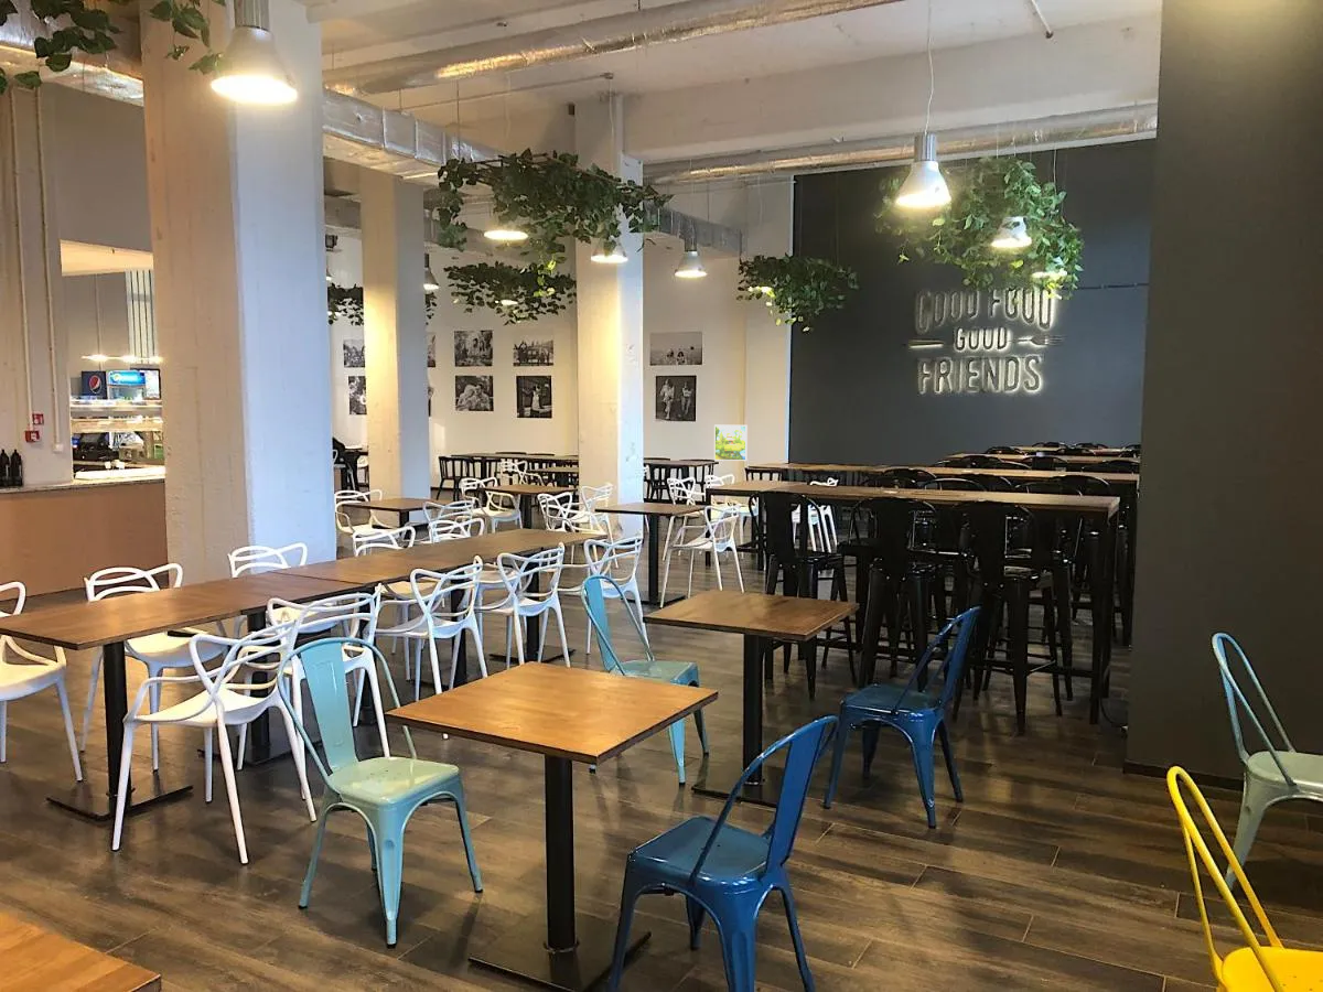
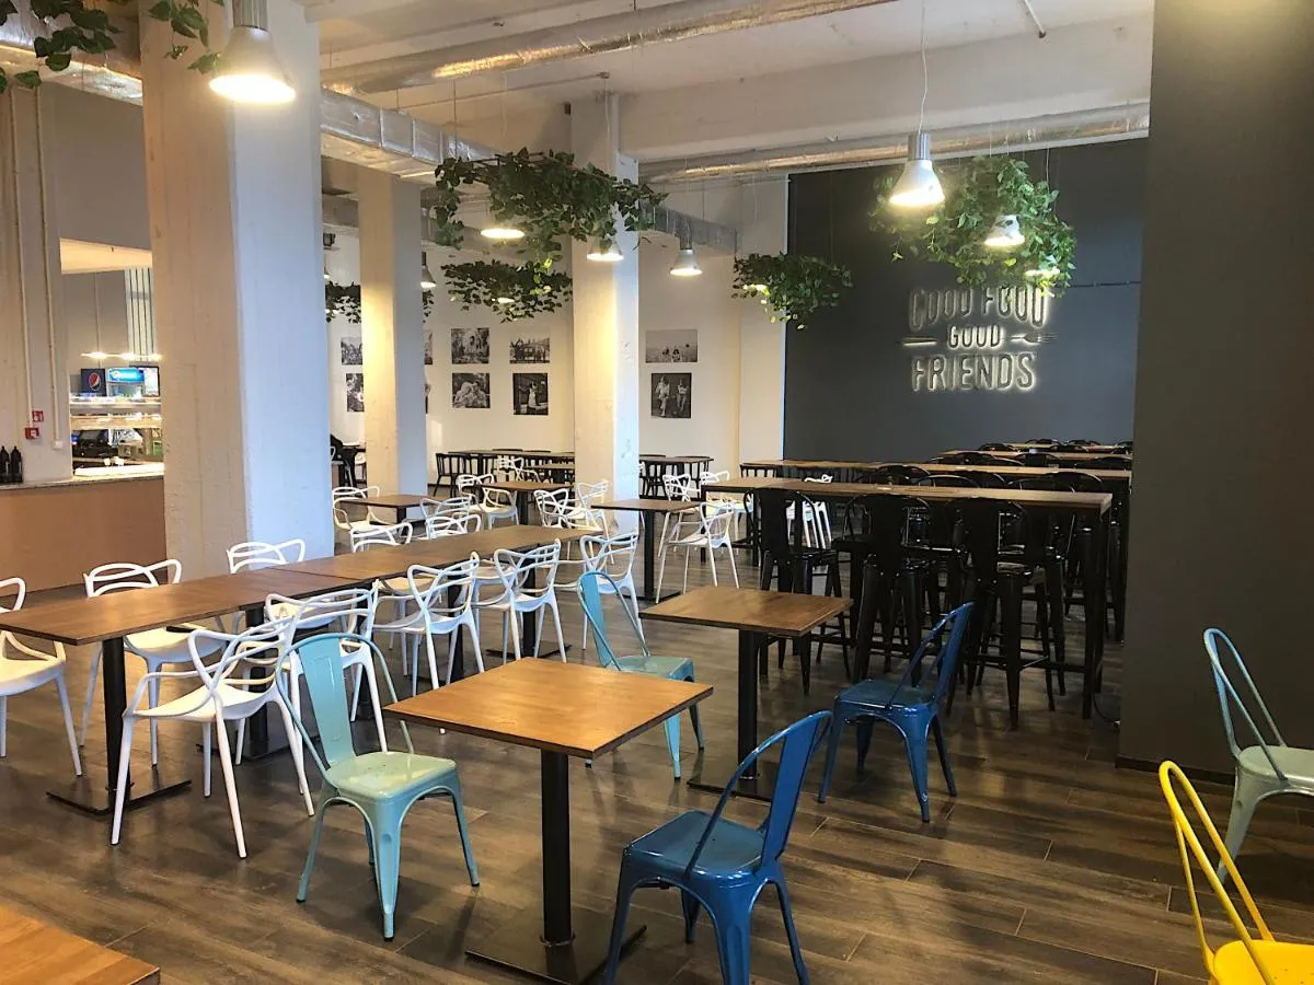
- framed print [713,424,749,462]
